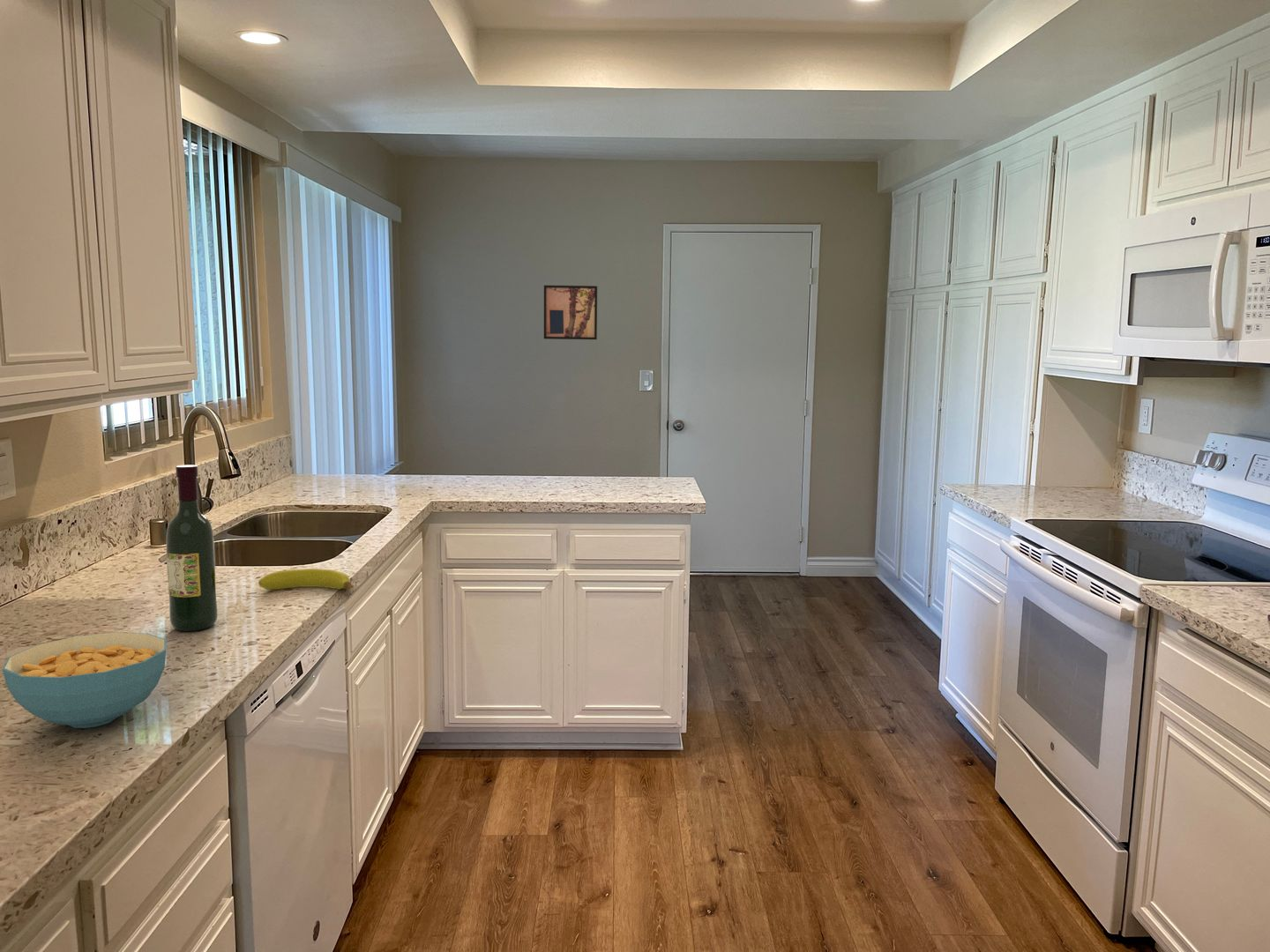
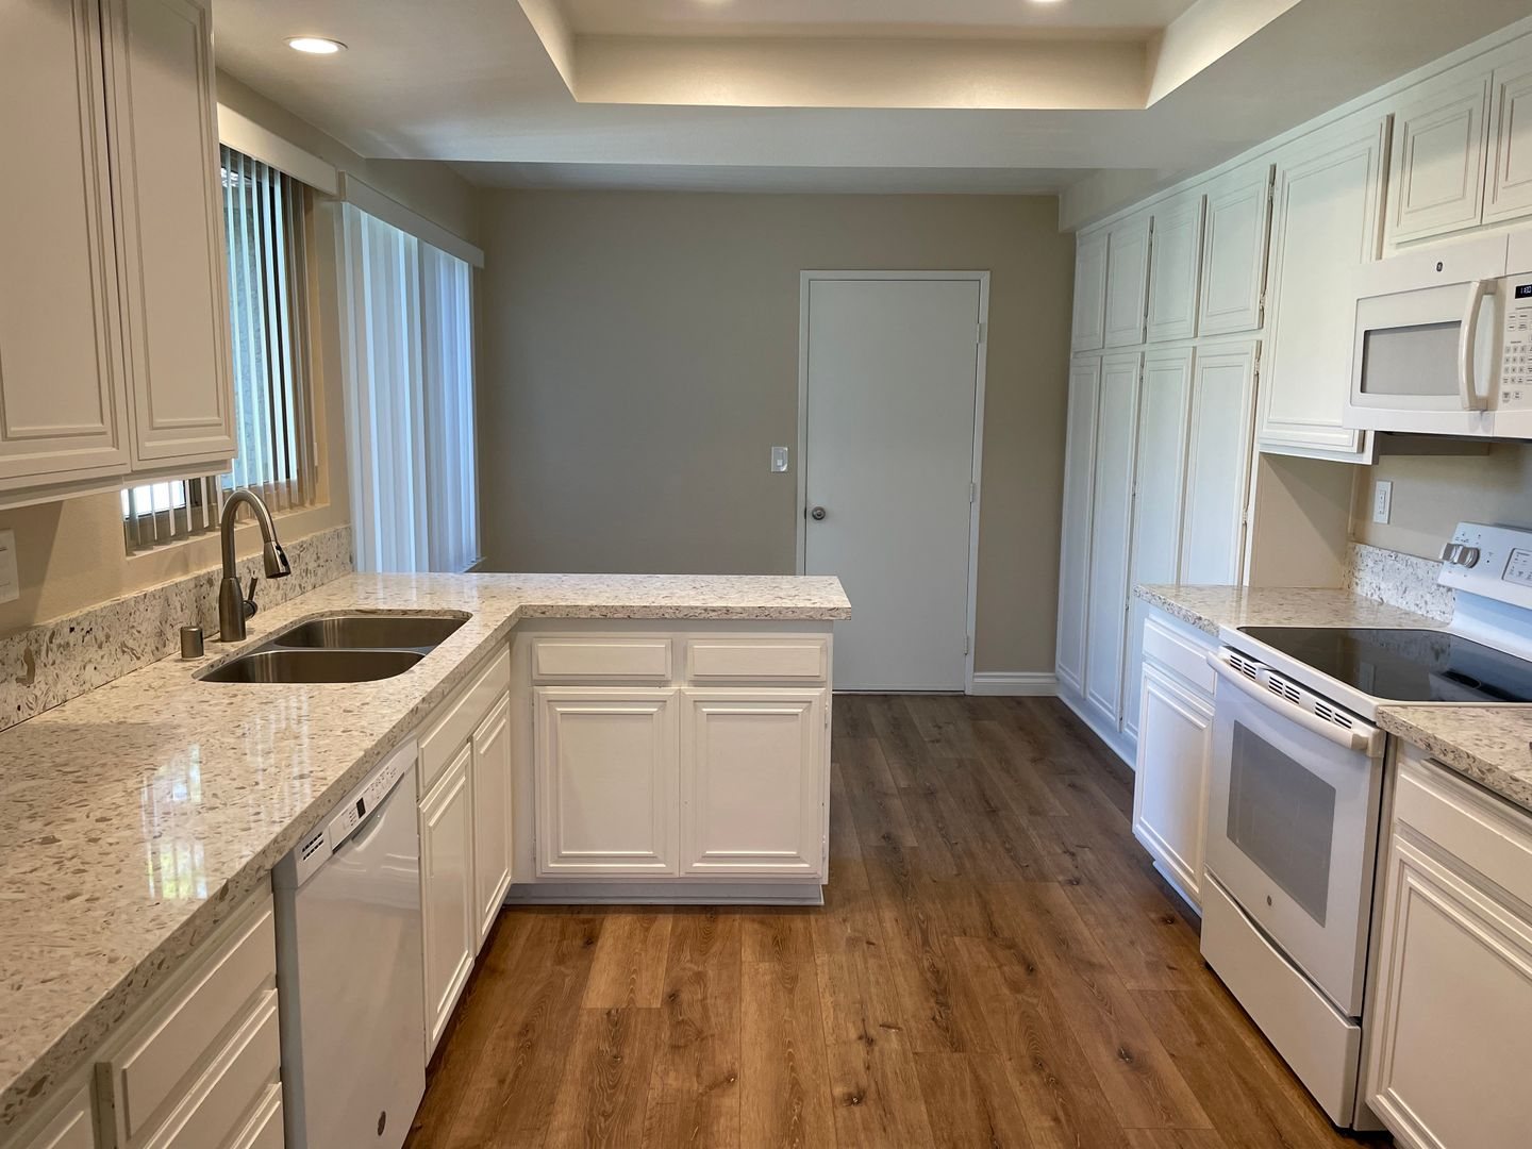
- wall art [543,285,598,340]
- cereal bowl [2,631,168,729]
- fruit [258,568,355,591]
- wine bottle [166,464,219,632]
